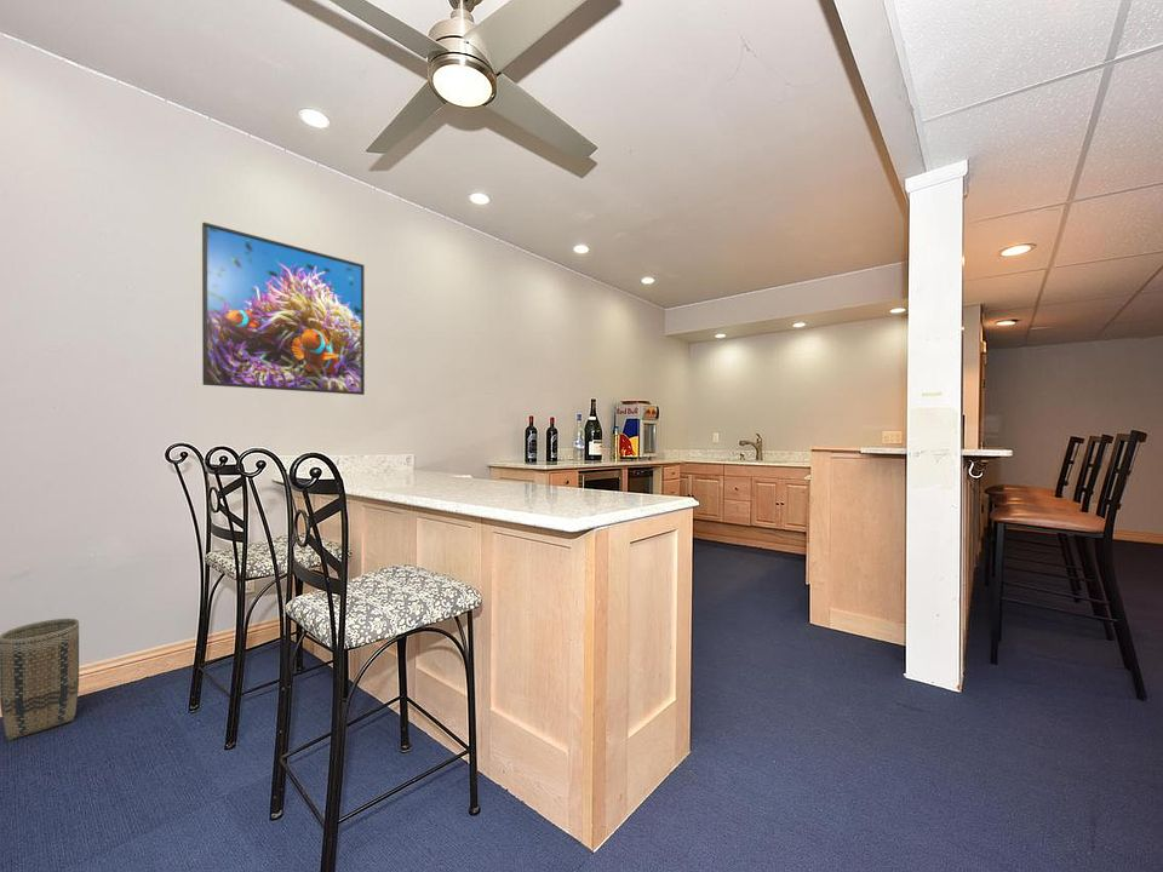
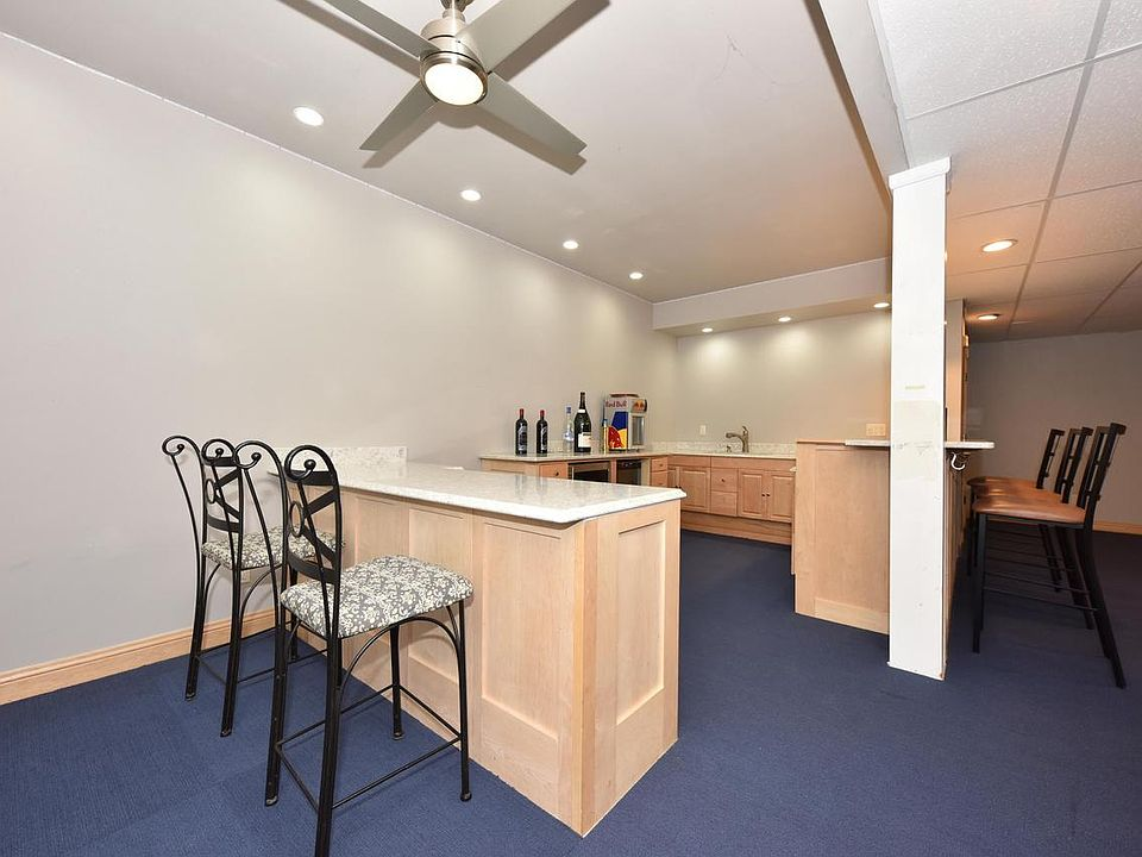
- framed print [201,220,366,396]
- basket [0,618,80,741]
